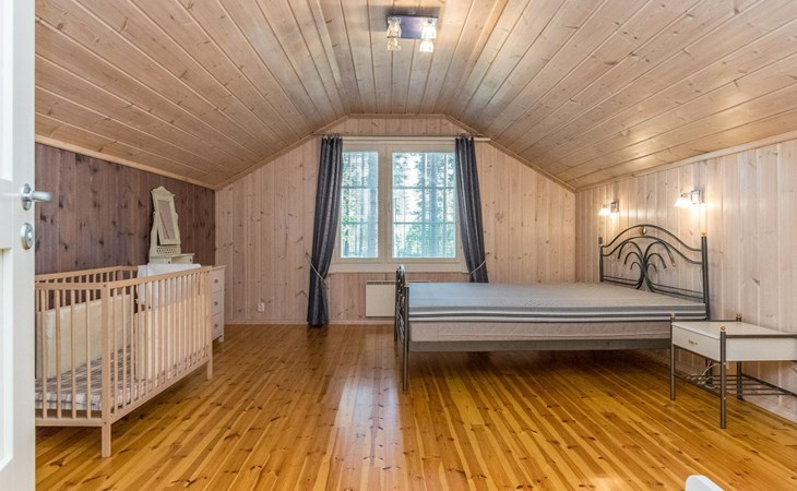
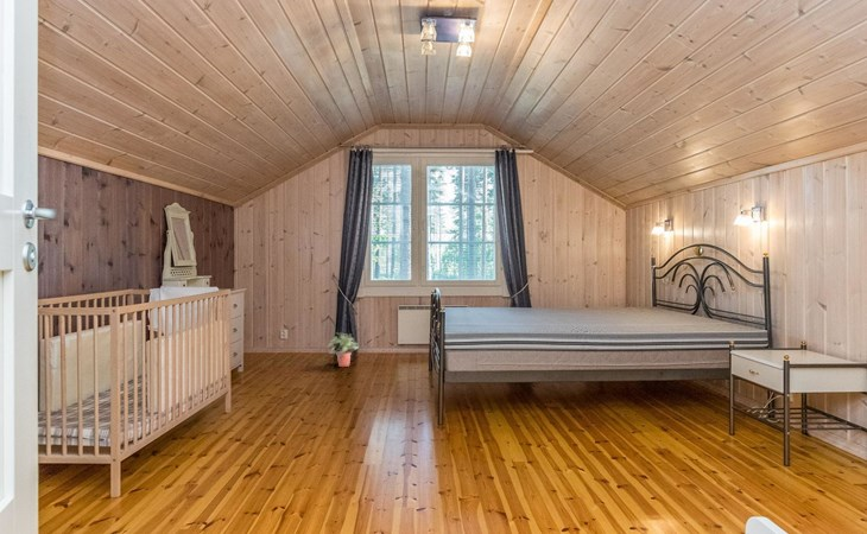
+ potted plant [325,331,360,368]
